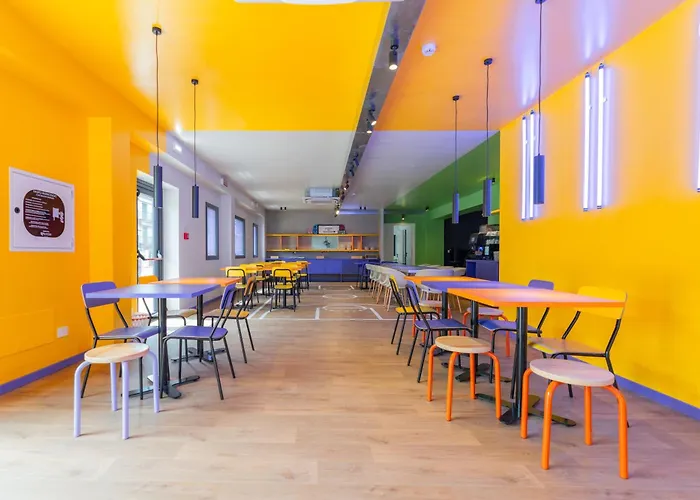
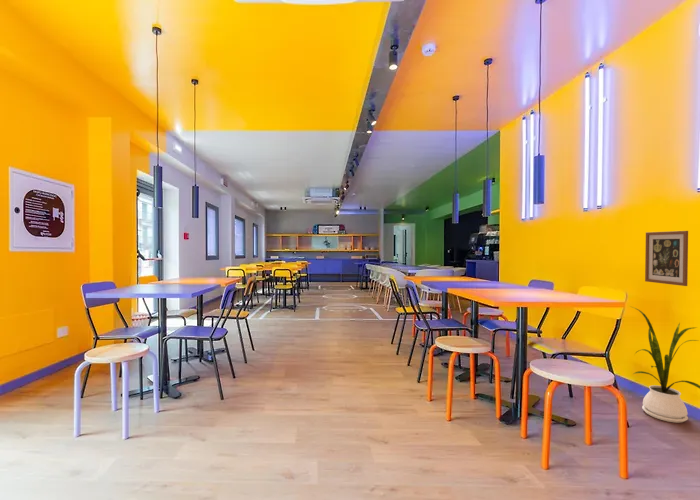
+ wall art [644,230,689,287]
+ house plant [629,305,700,424]
